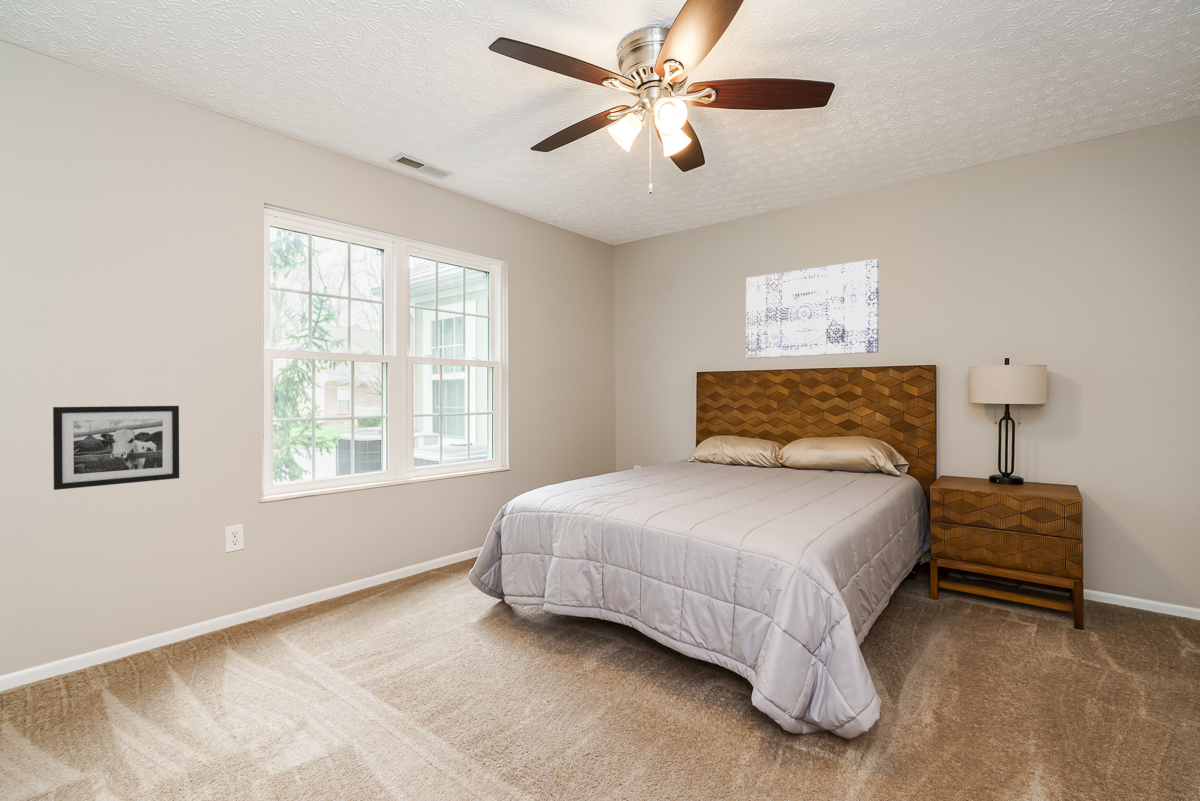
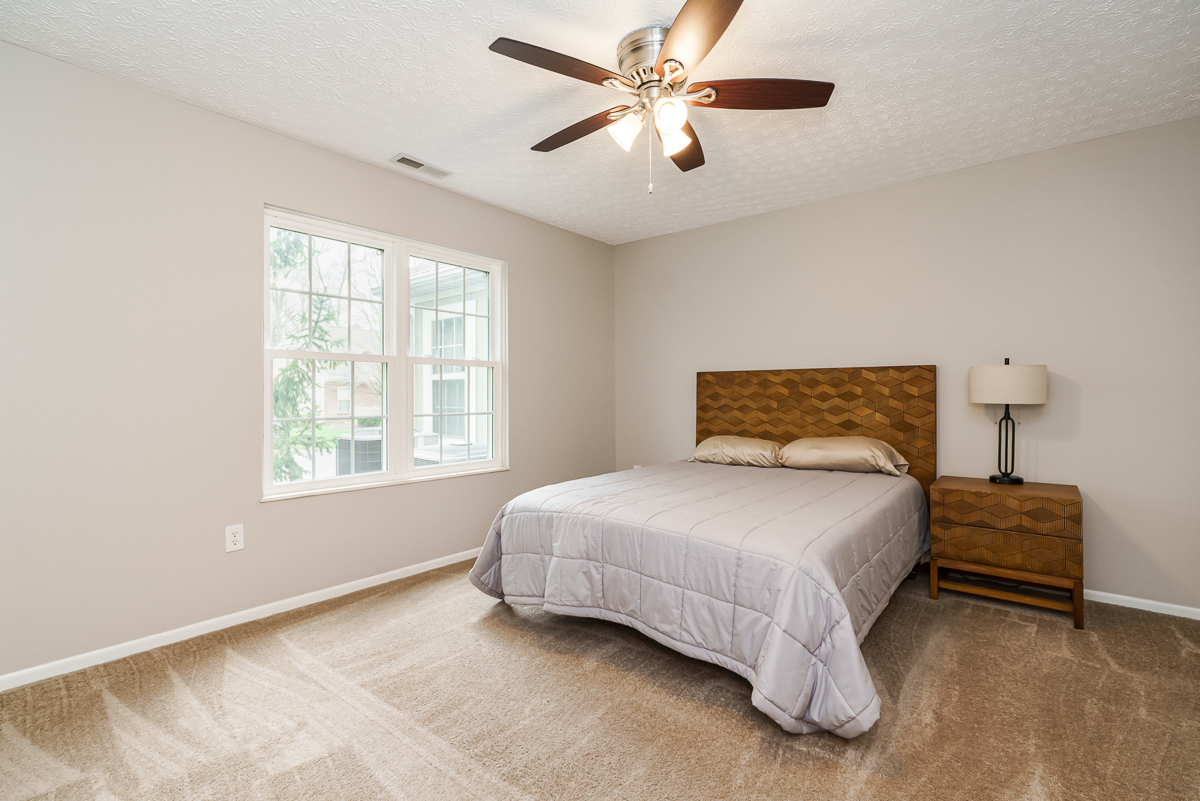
- wall art [745,258,880,359]
- picture frame [52,405,180,491]
